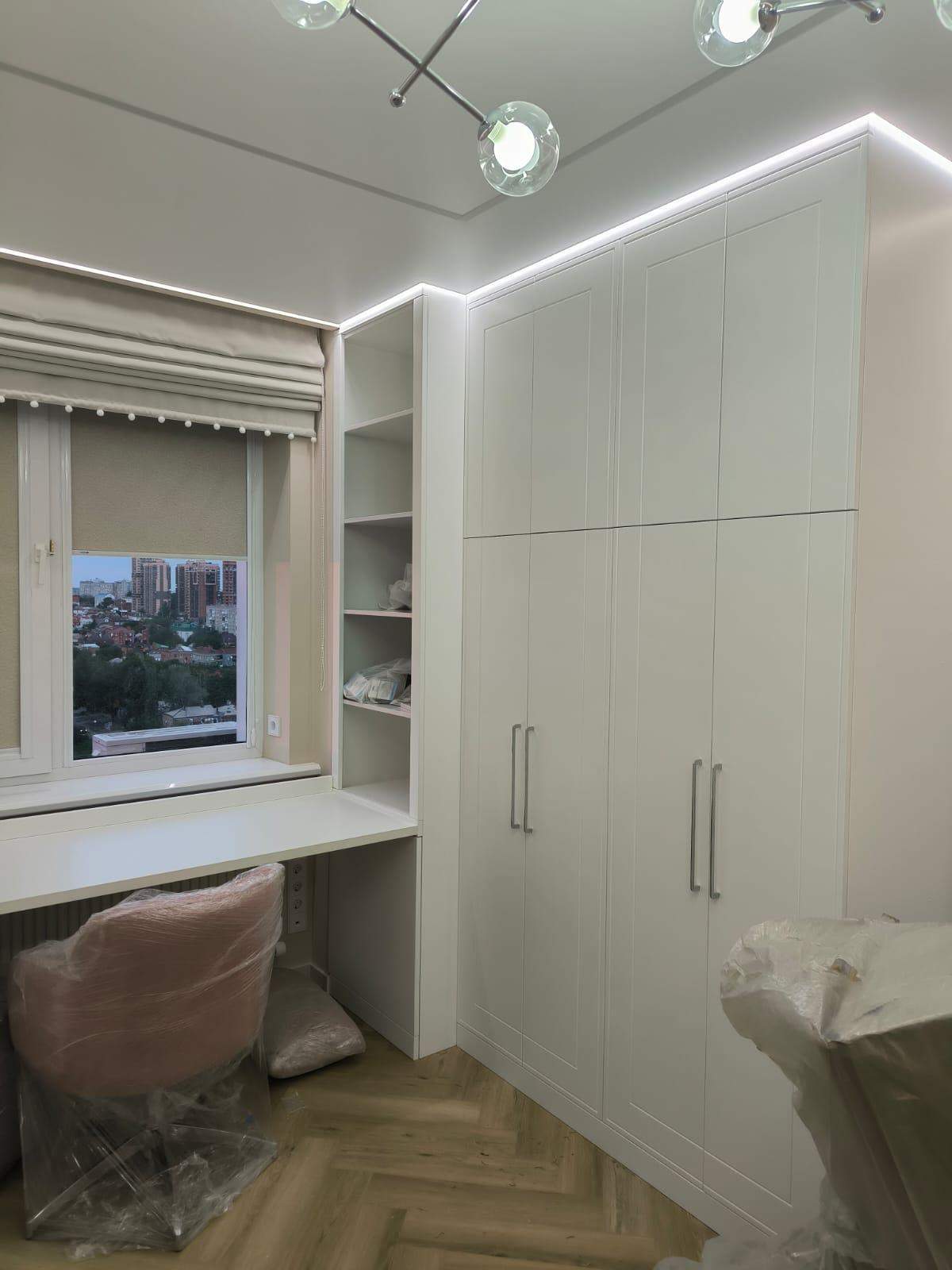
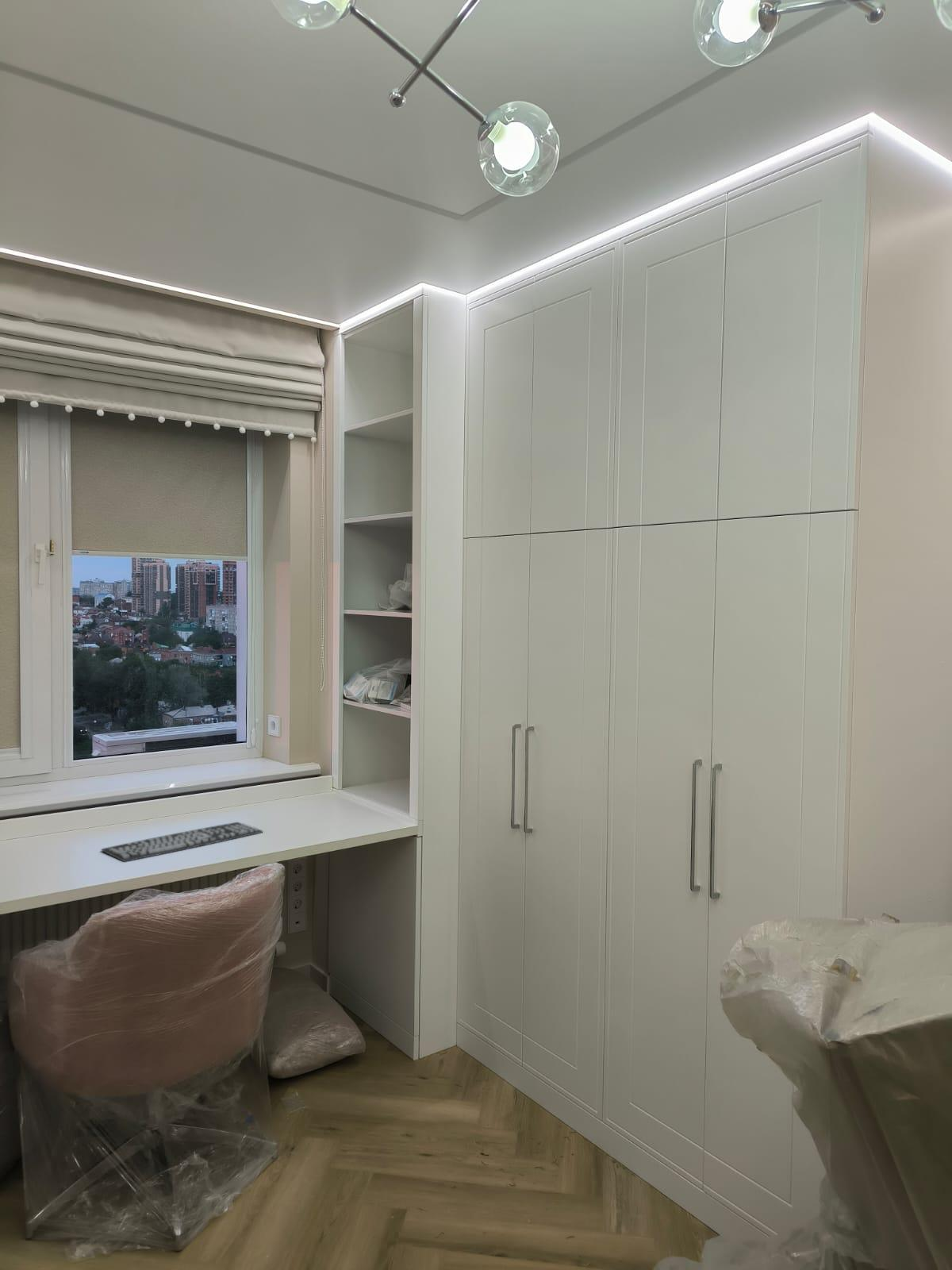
+ keyboard [101,822,263,863]
